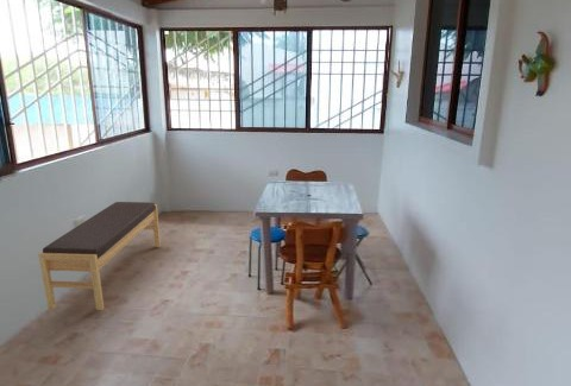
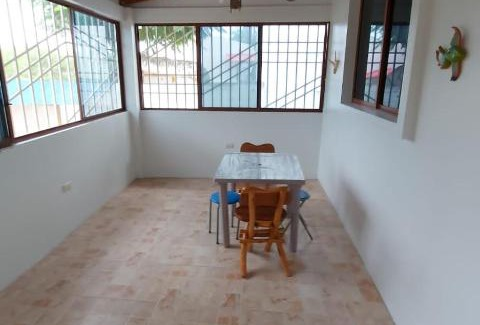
- bench [37,201,162,311]
